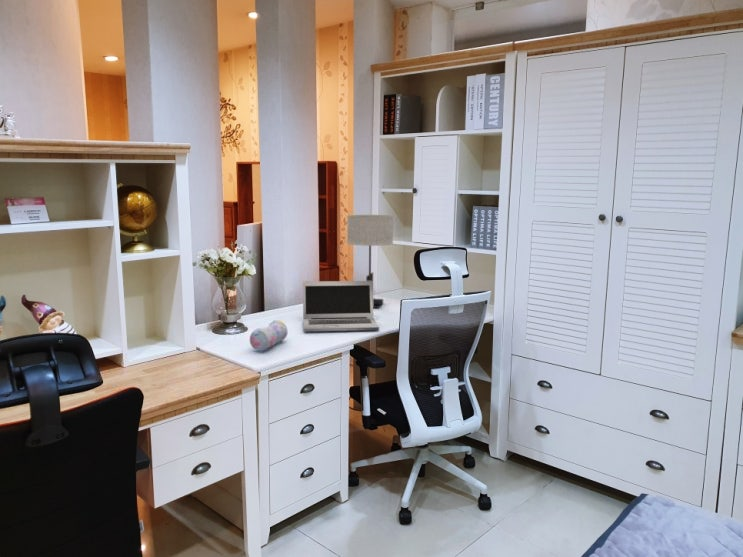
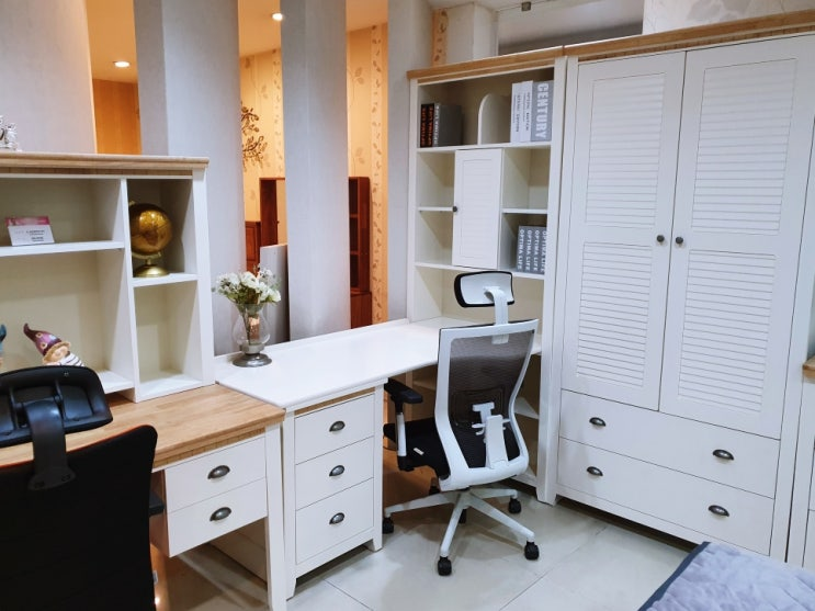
- table lamp [346,214,395,309]
- laptop [302,280,380,332]
- pencil case [249,319,289,352]
